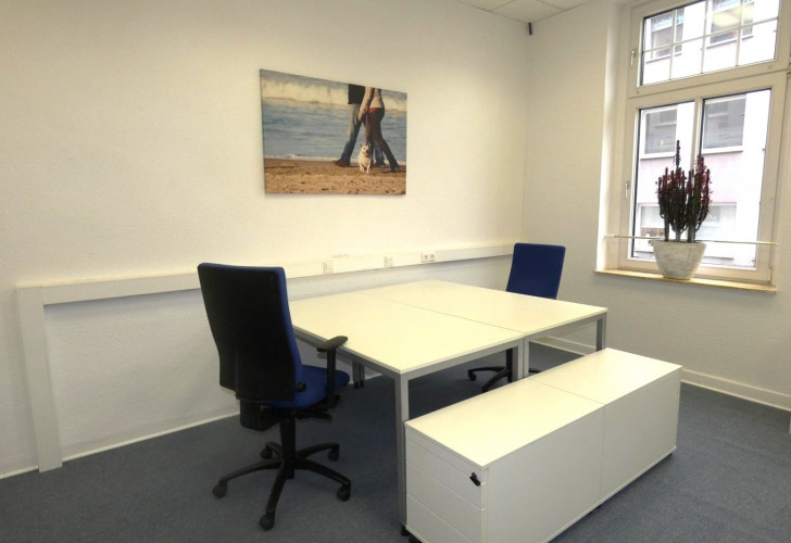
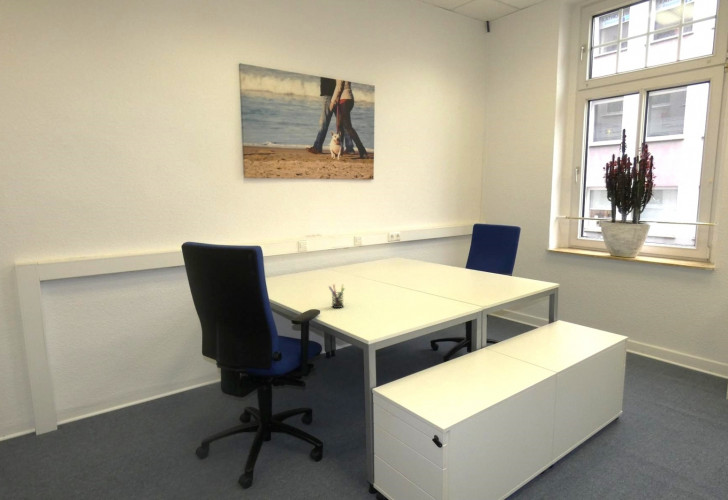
+ pen holder [328,283,346,309]
